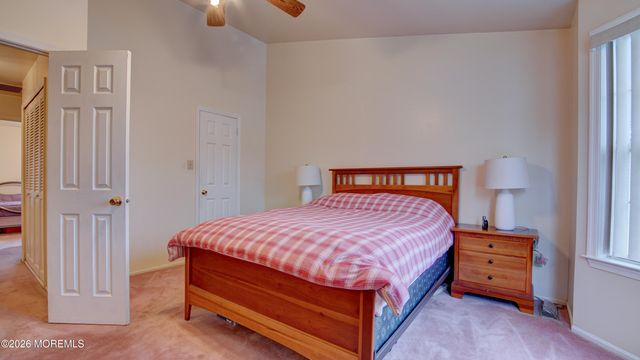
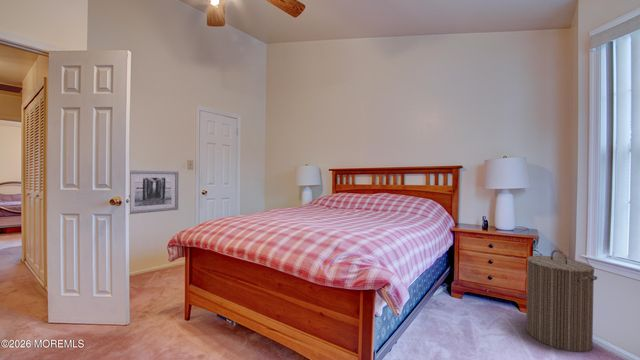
+ wall art [129,169,179,215]
+ laundry hamper [525,249,598,353]
